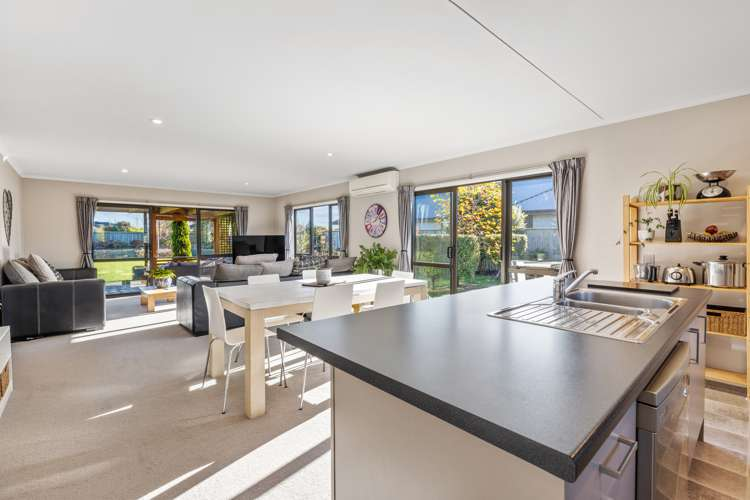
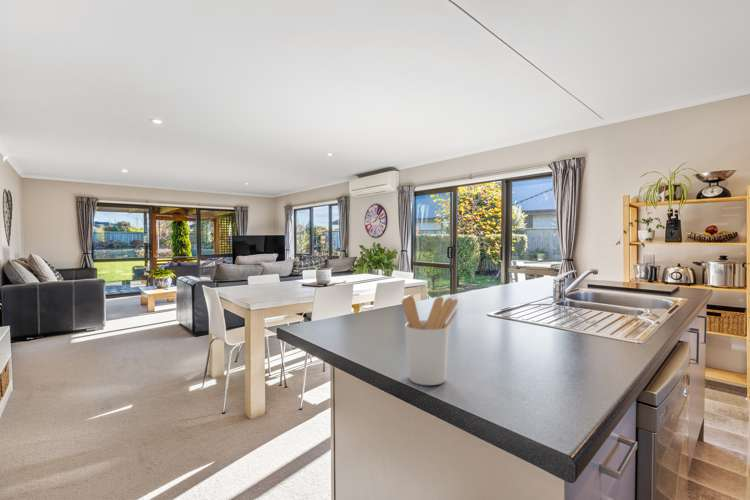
+ utensil holder [401,295,459,386]
